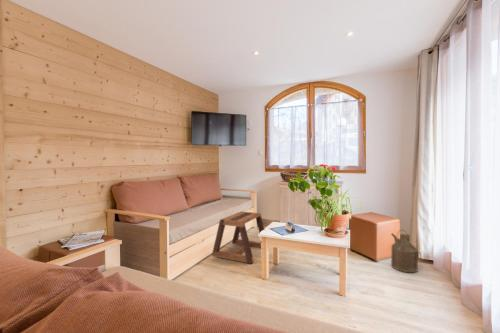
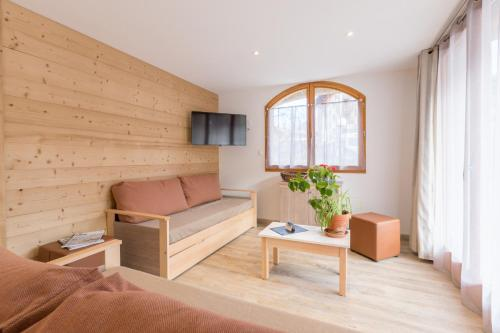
- stool [211,211,265,265]
- watering can [390,229,422,273]
